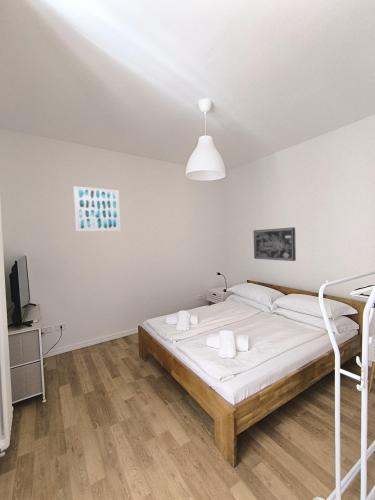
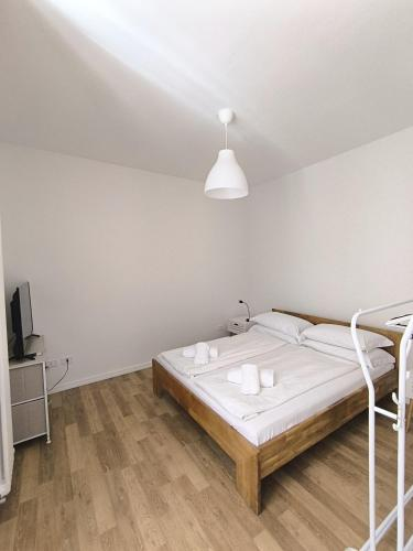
- wall art [73,185,122,232]
- wall art [253,226,297,262]
